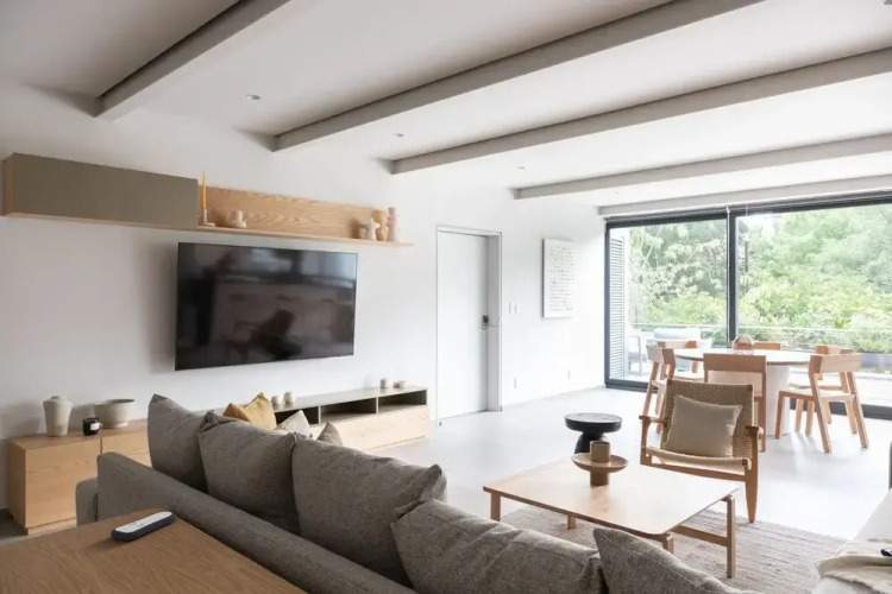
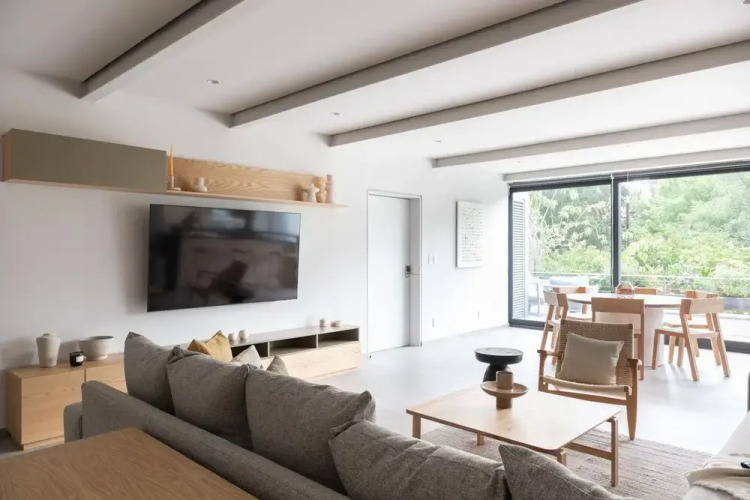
- remote control [109,510,177,542]
